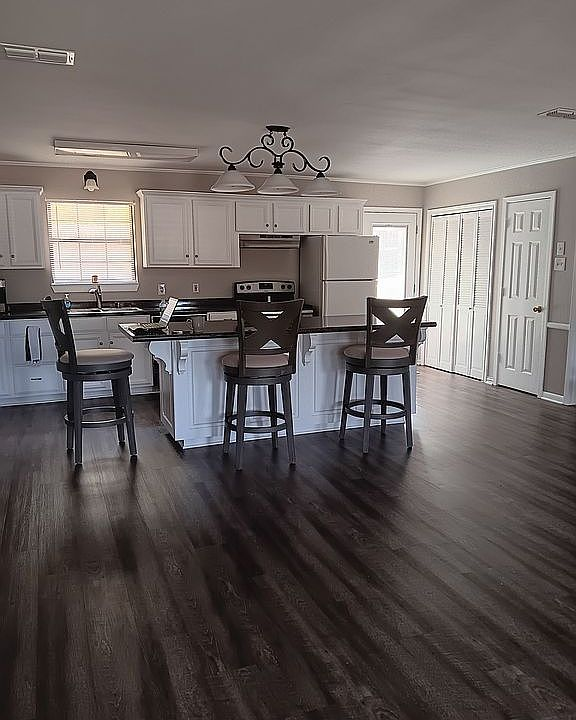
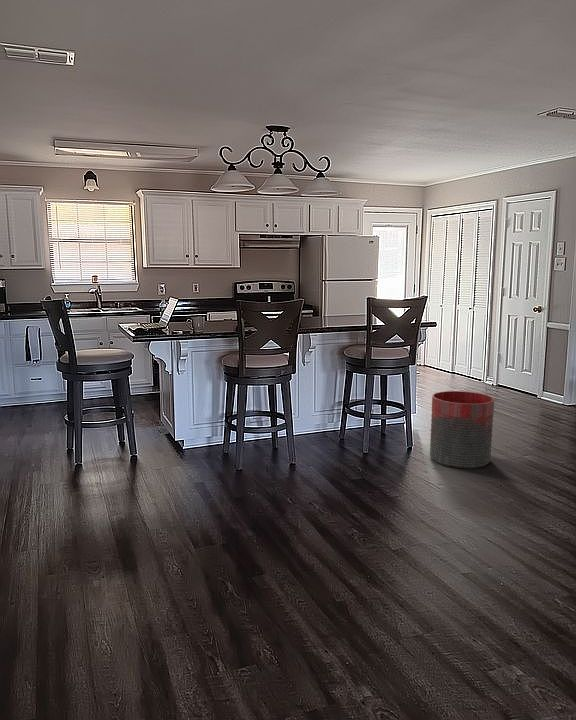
+ trash can [429,390,495,469]
